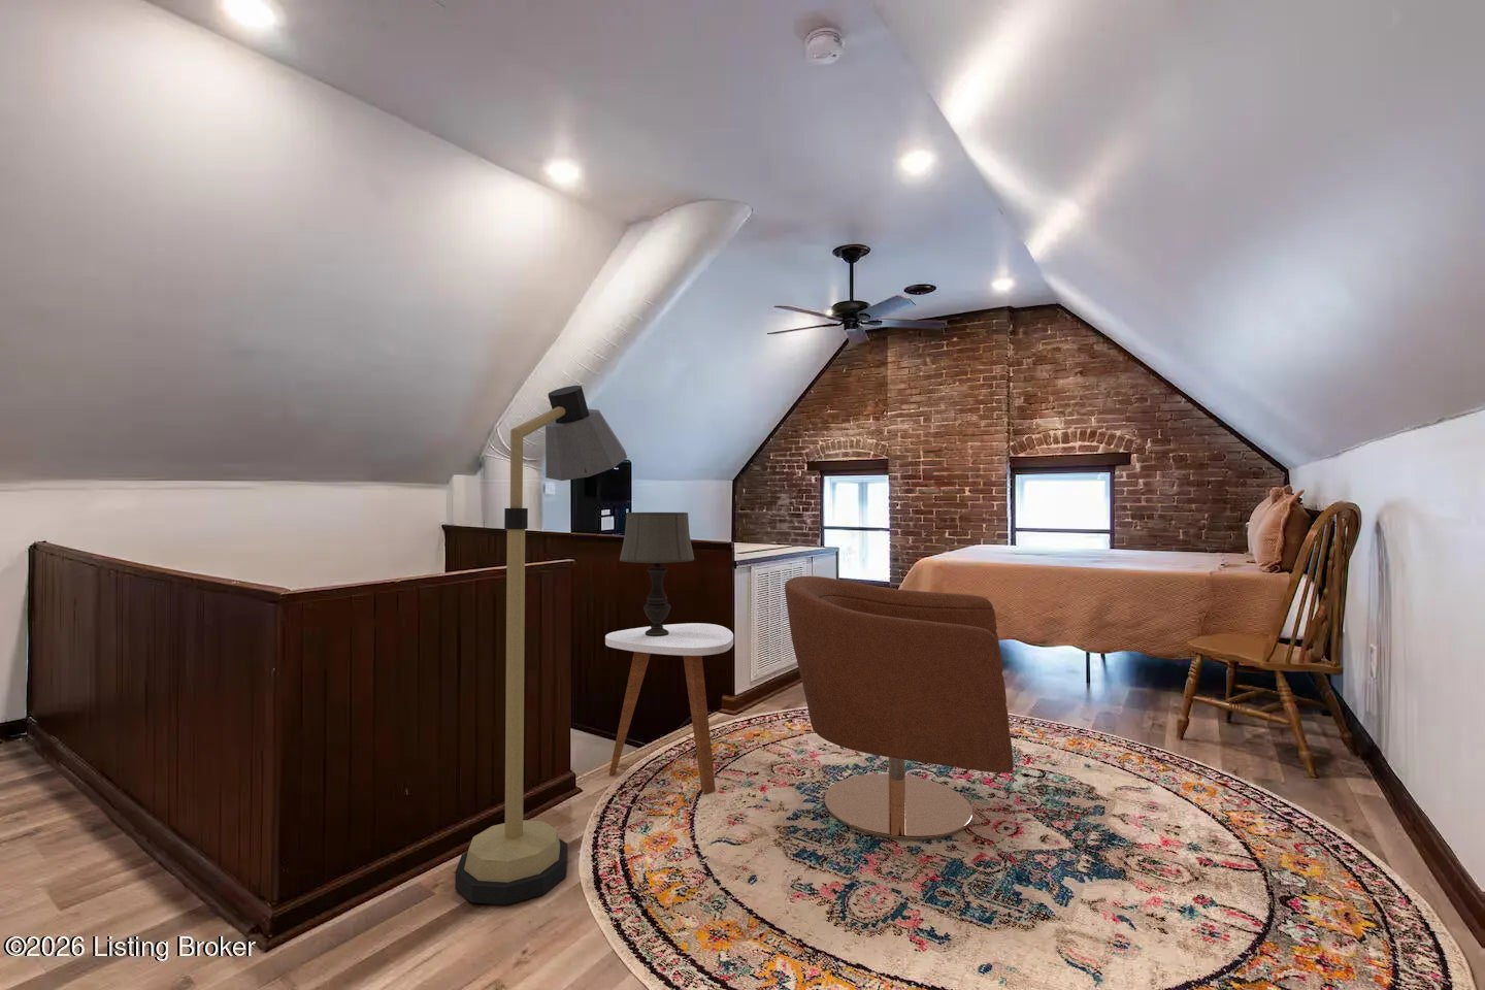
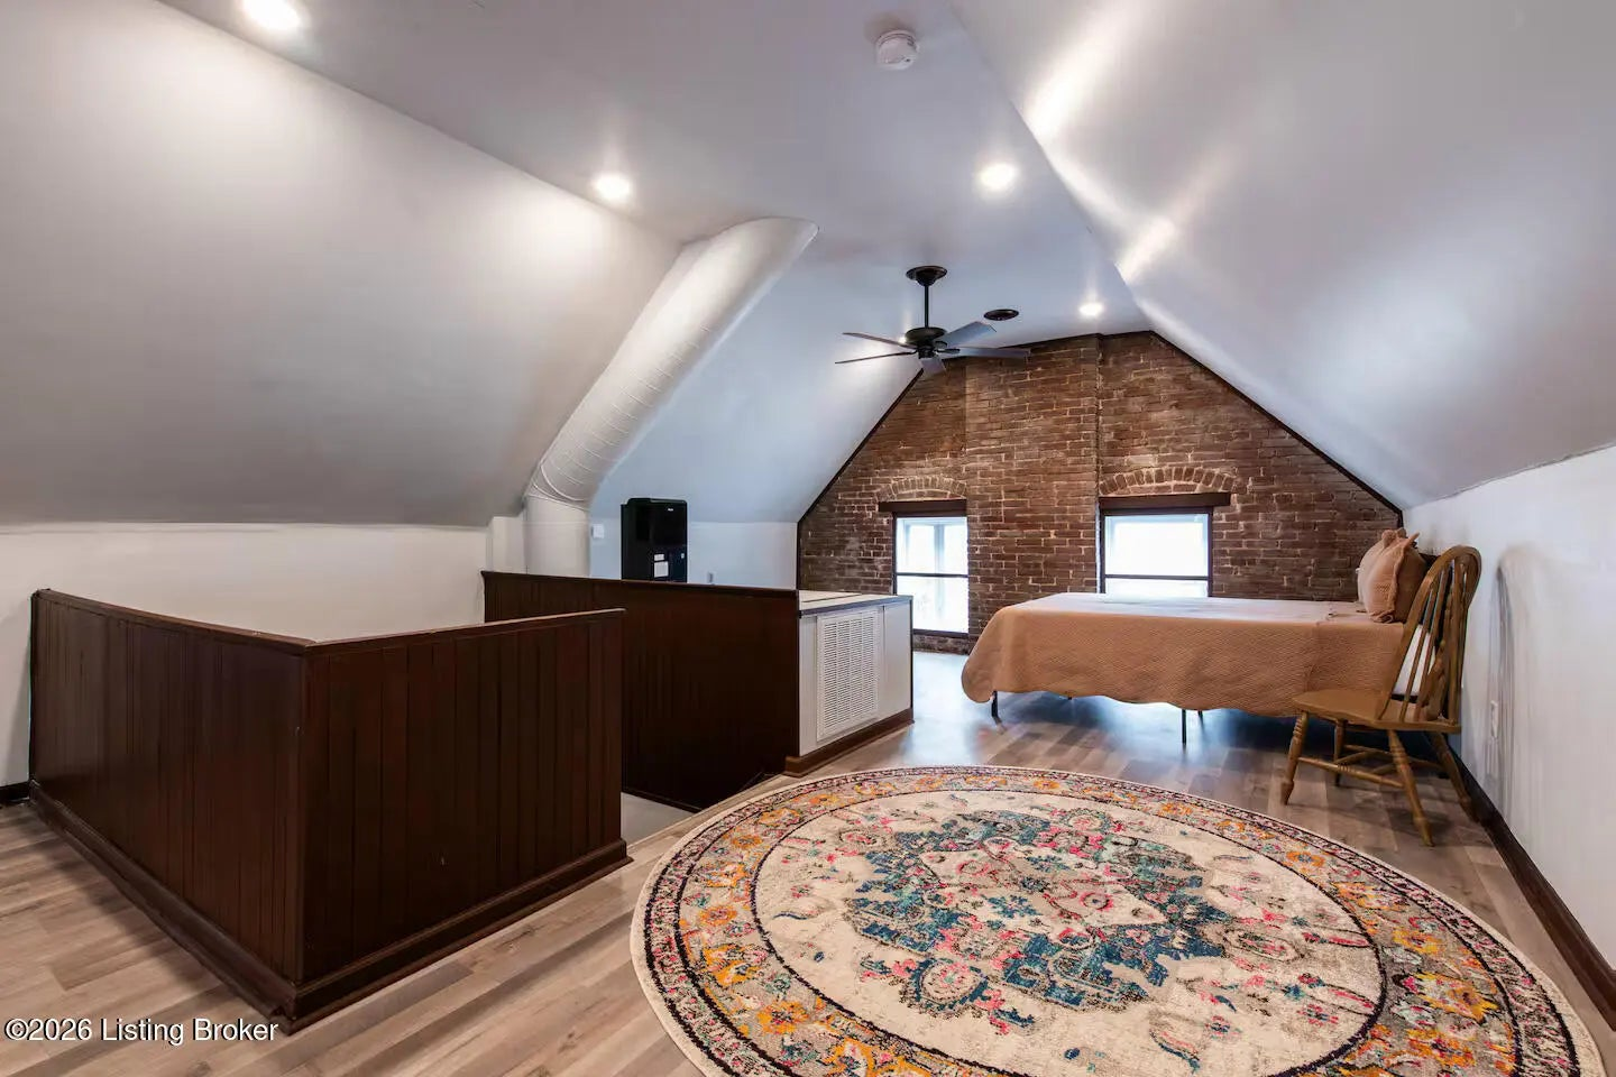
- table lamp [619,512,695,636]
- floor lamp [454,385,628,905]
- side table [604,622,735,794]
- armchair [783,576,1014,842]
